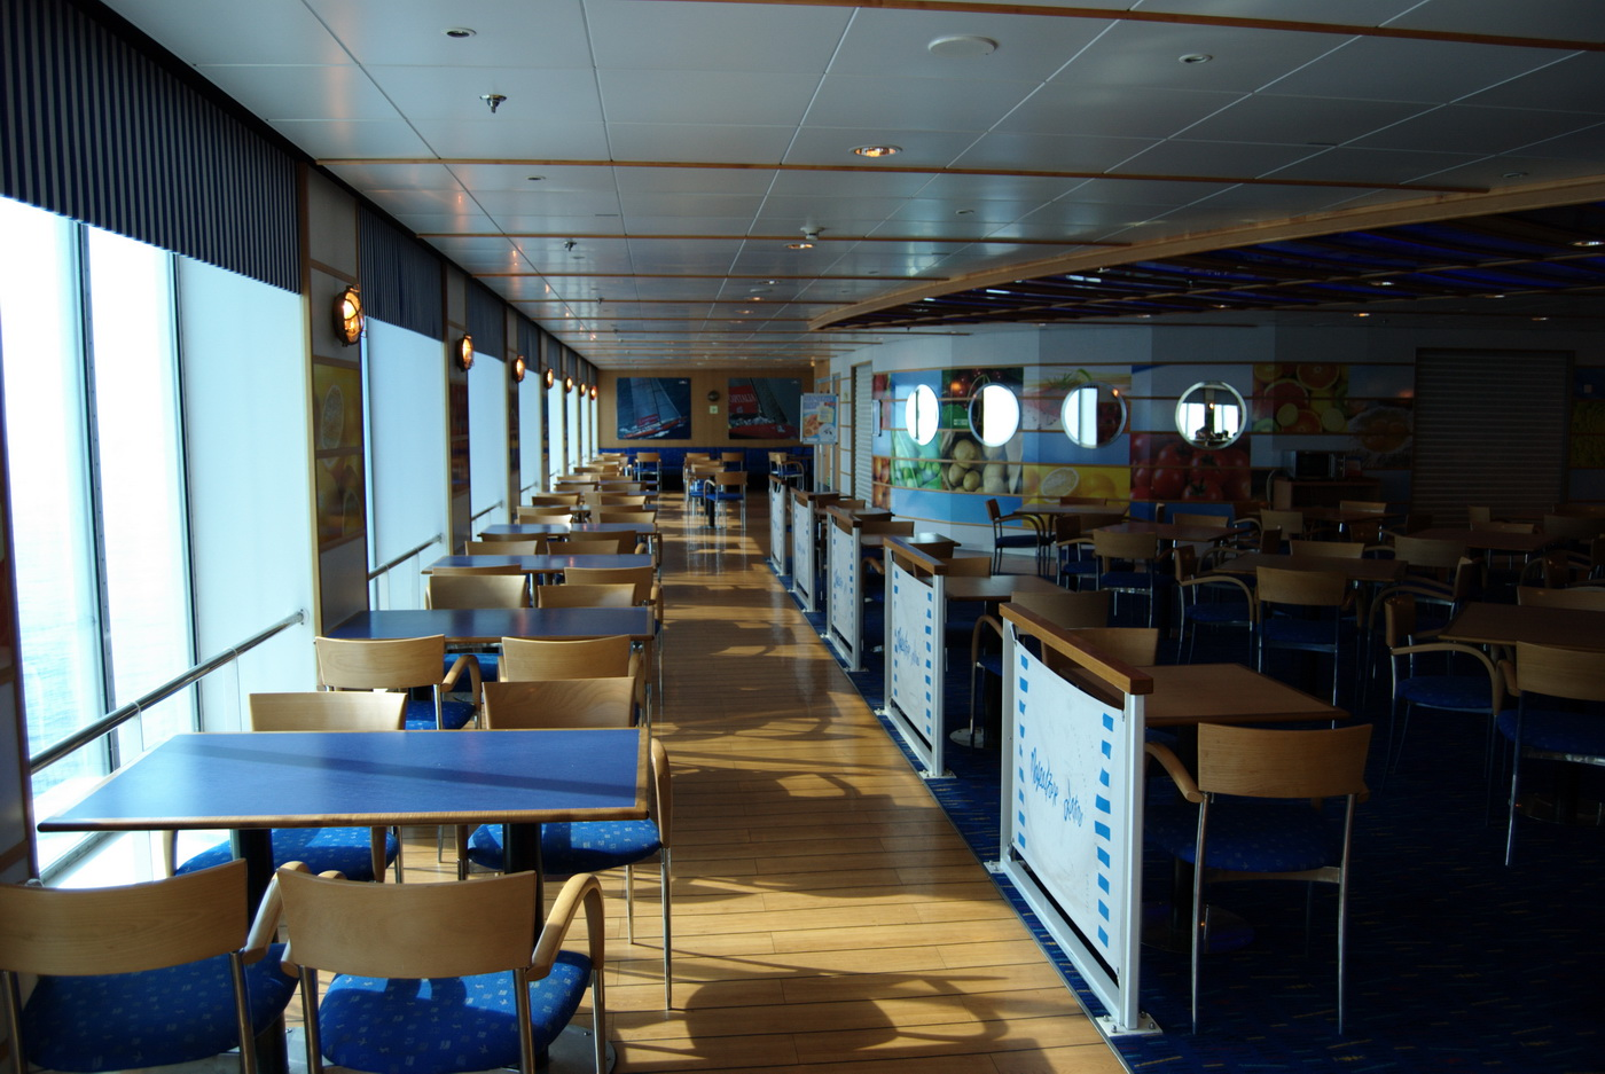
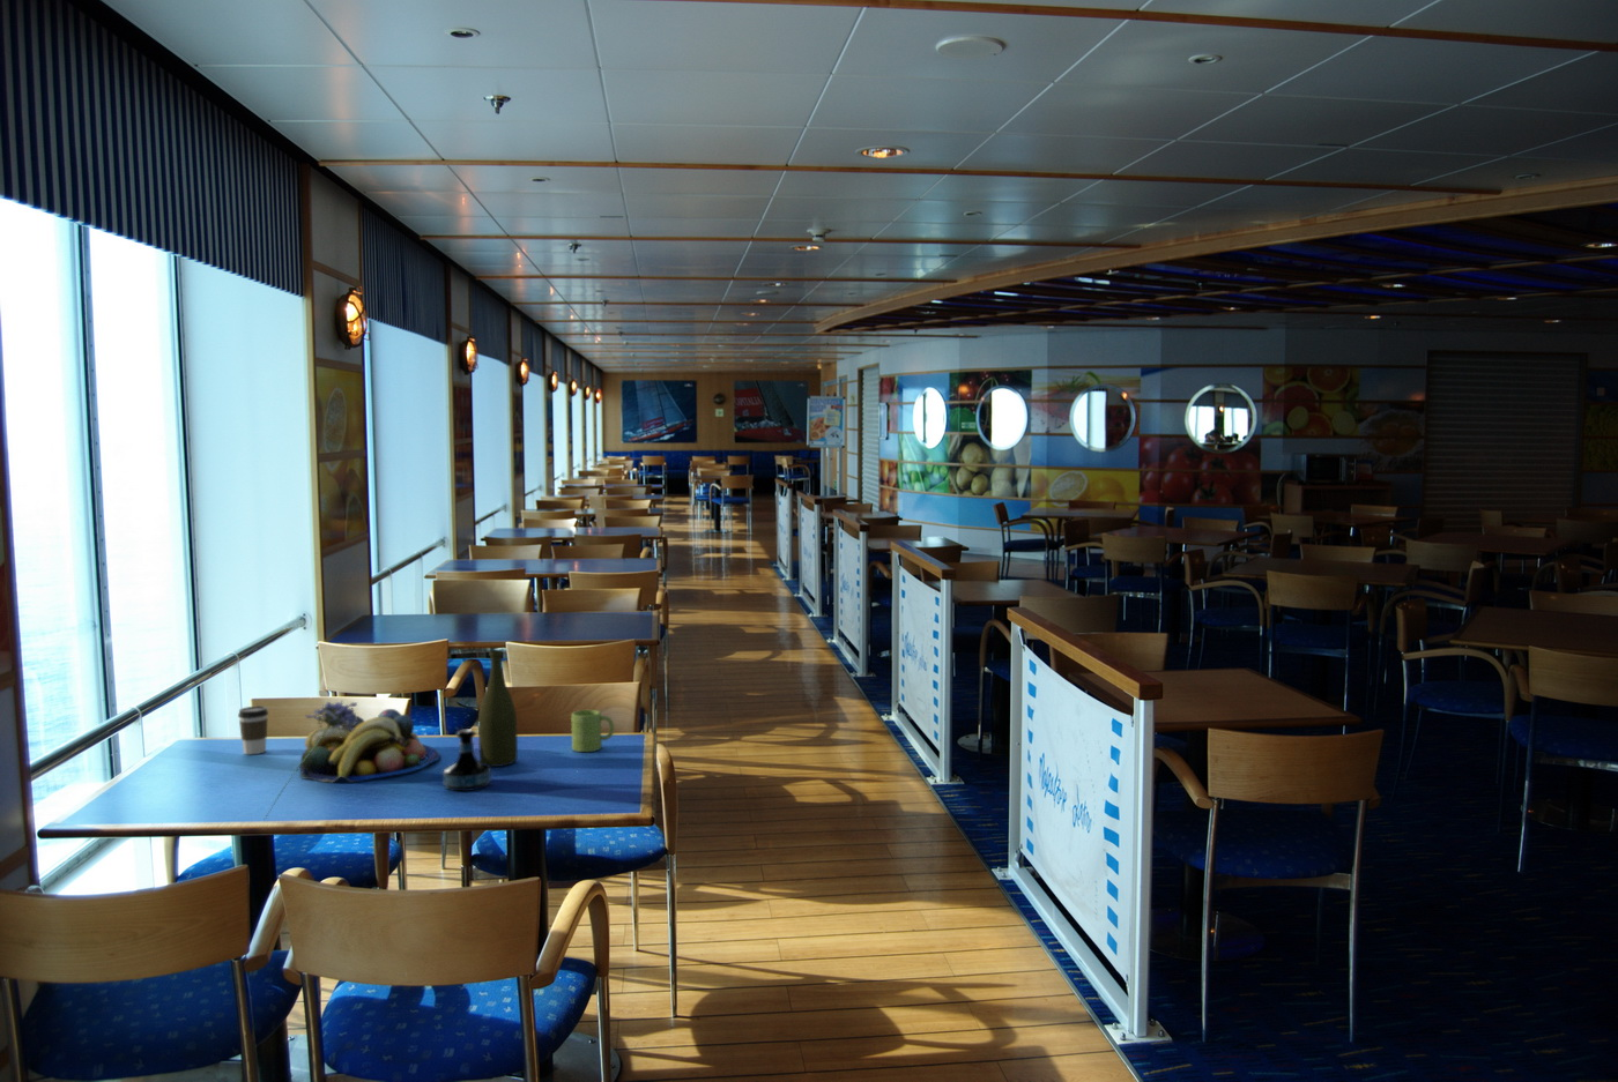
+ flower [263,699,358,821]
+ tequila bottle [441,727,492,792]
+ coffee cup [237,704,269,755]
+ bottle [477,648,518,768]
+ mug [570,709,615,752]
+ fruit bowl [300,708,441,784]
